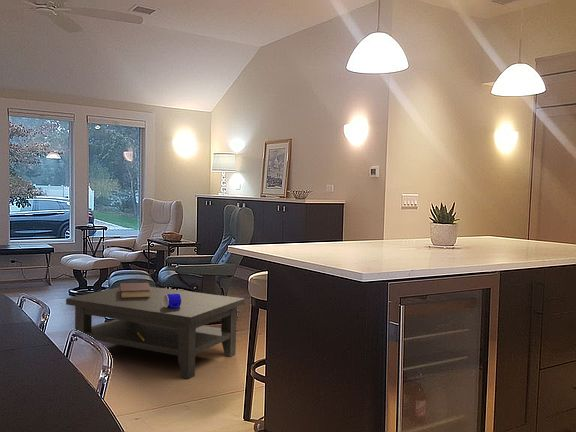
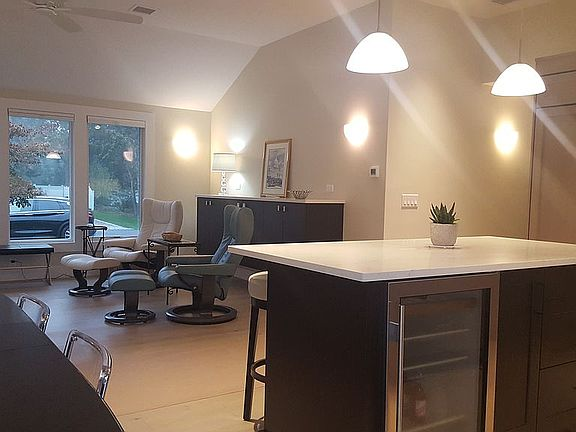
- coffee table [65,282,246,380]
